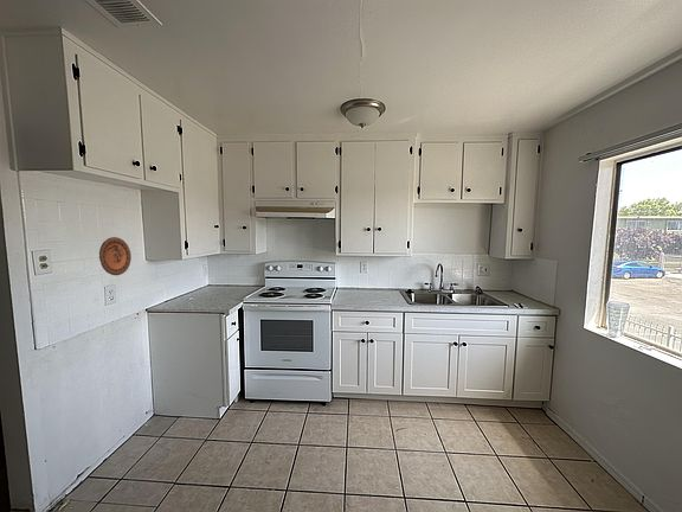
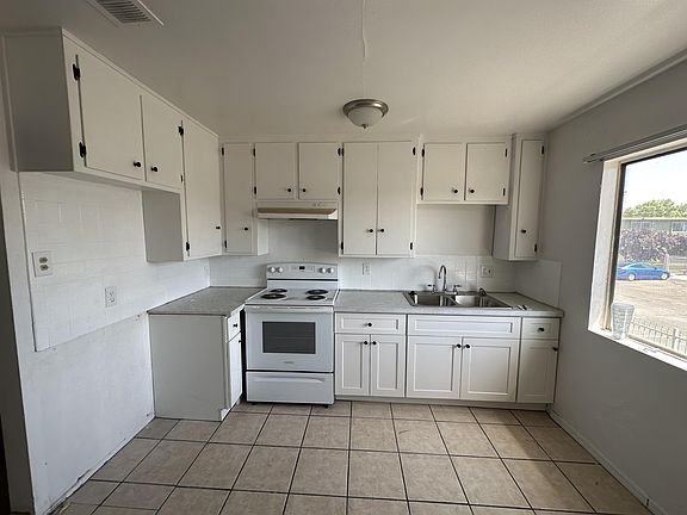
- decorative plate [98,236,133,276]
